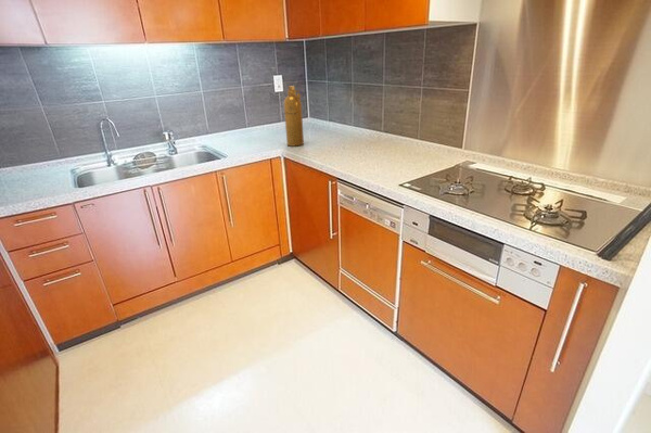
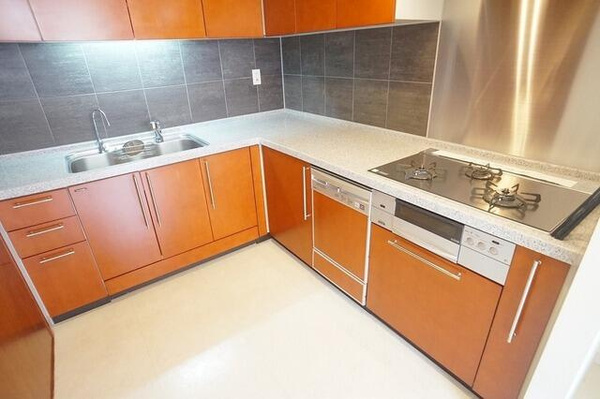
- spray bottle [283,85,305,148]
